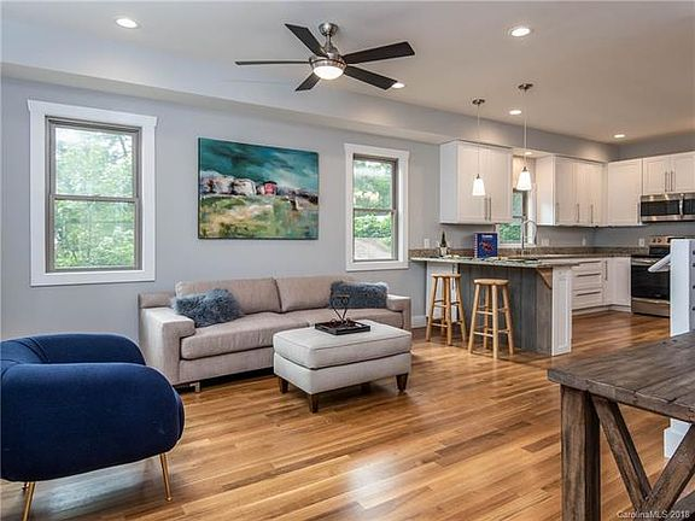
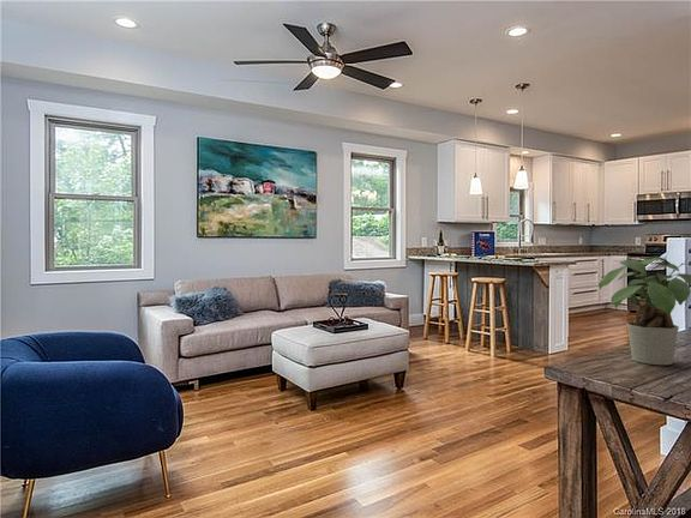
+ potted plant [597,255,691,366]
